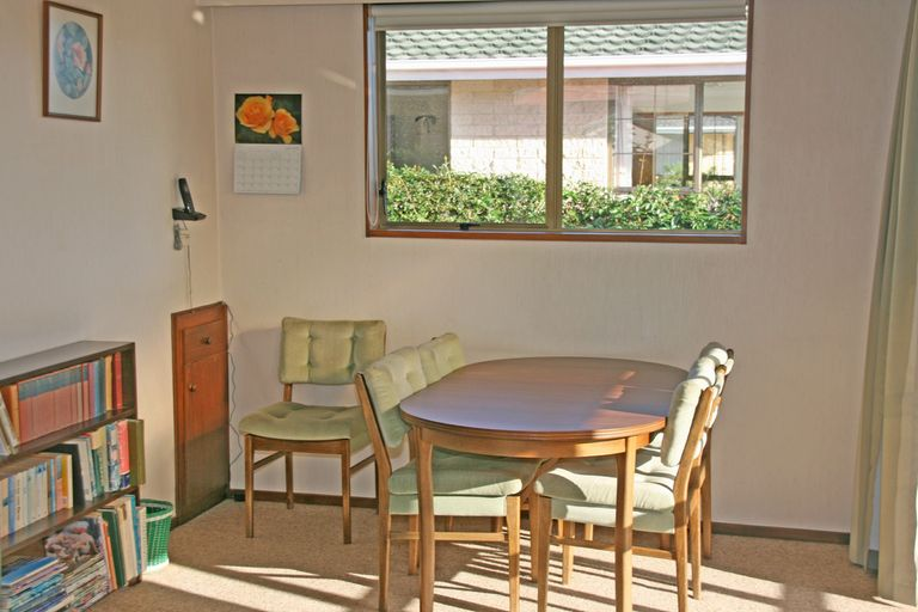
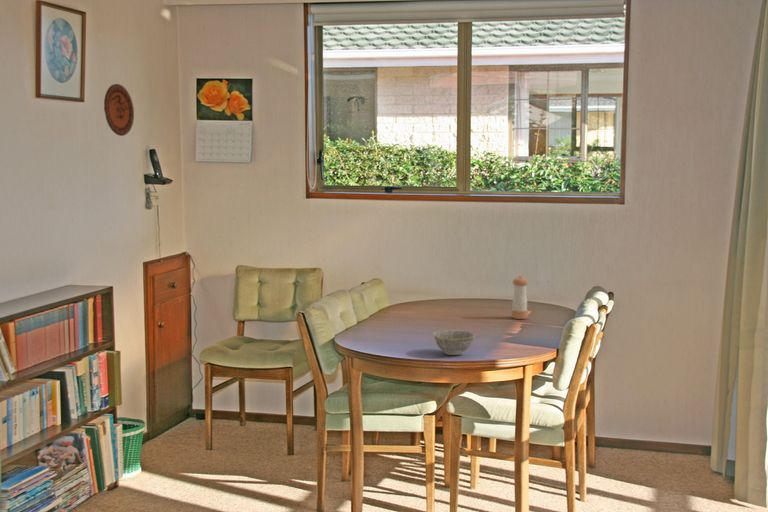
+ pepper shaker [511,275,529,320]
+ decorative plate [103,83,135,137]
+ bowl [432,329,476,356]
